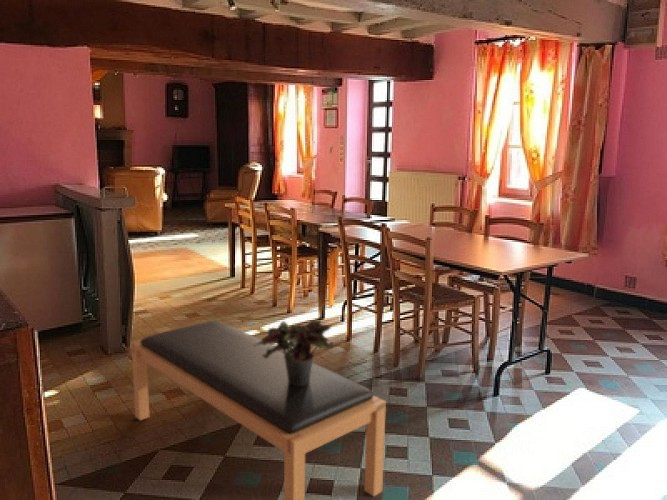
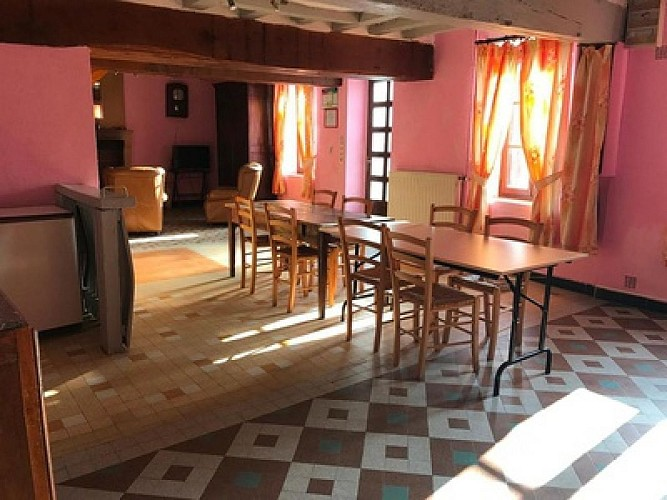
- bench [130,320,387,500]
- potted plant [253,318,340,385]
